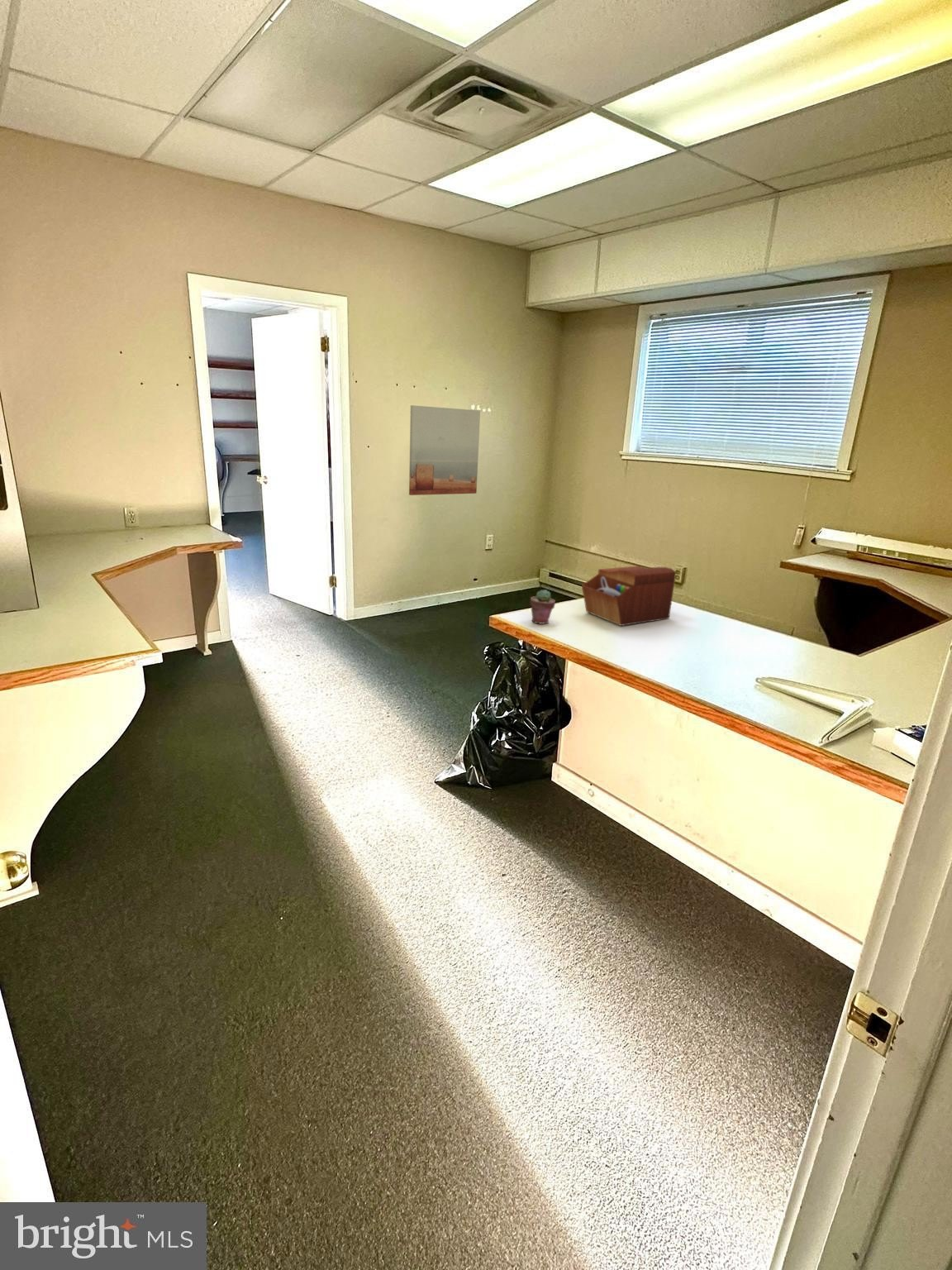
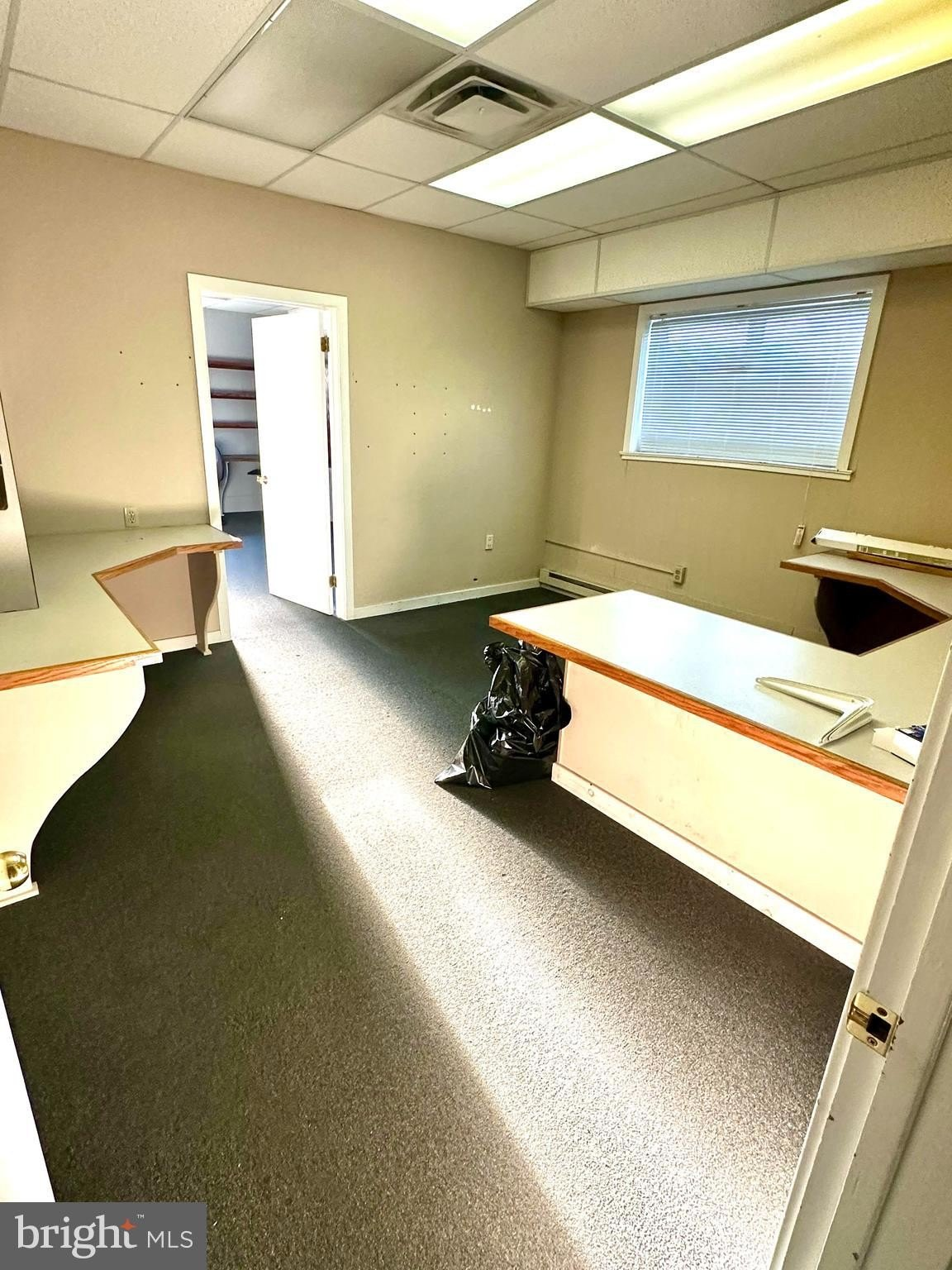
- sewing box [581,566,677,627]
- potted succulent [529,589,556,625]
- wall art [408,404,481,496]
